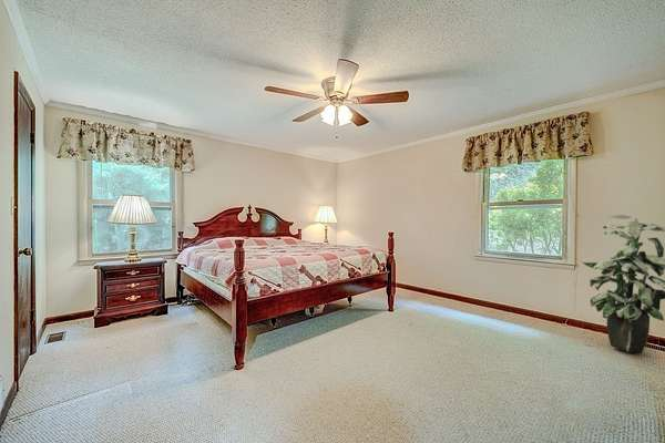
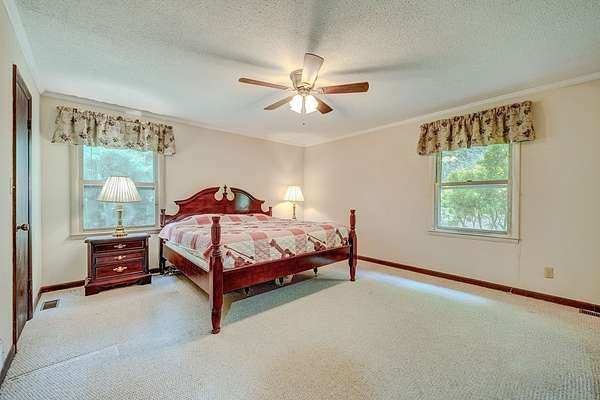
- indoor plant [581,214,665,354]
